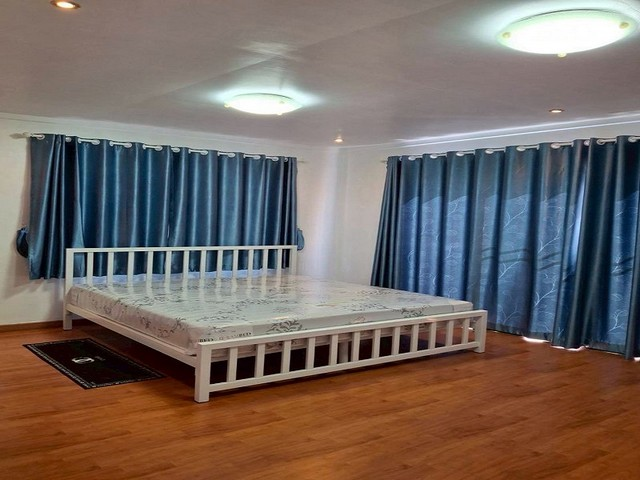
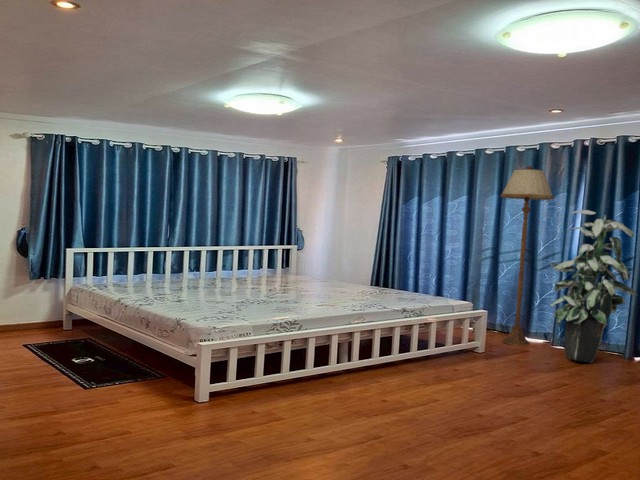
+ indoor plant [549,209,638,364]
+ floor lamp [499,165,555,347]
